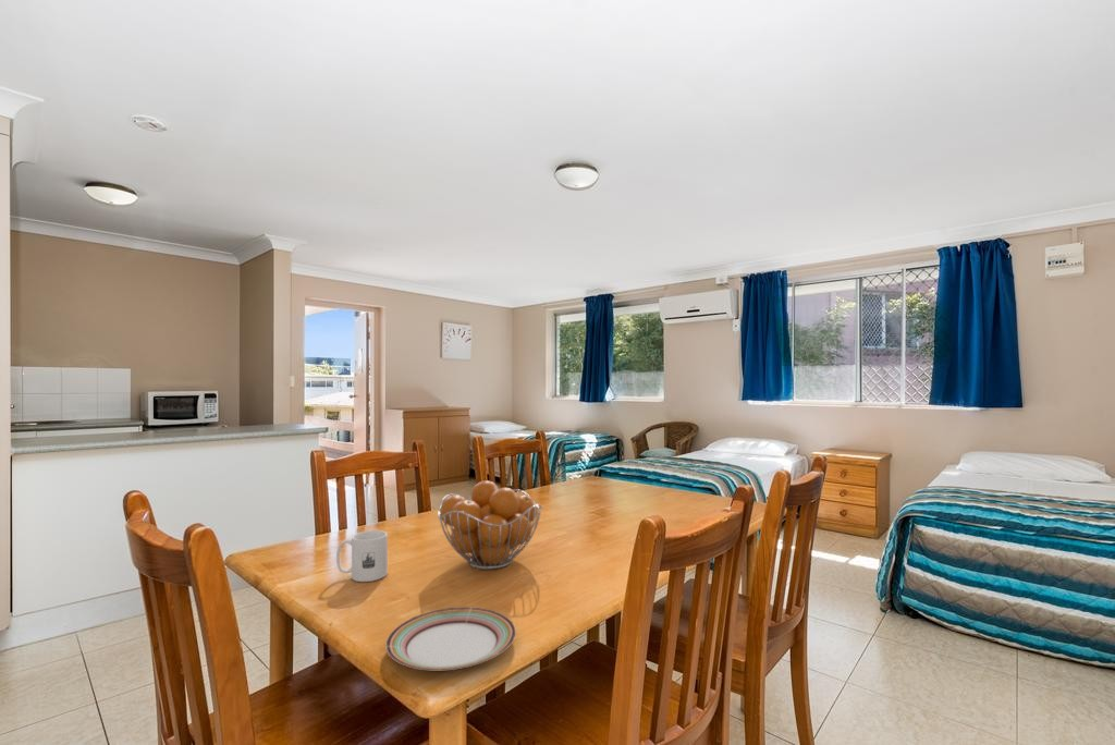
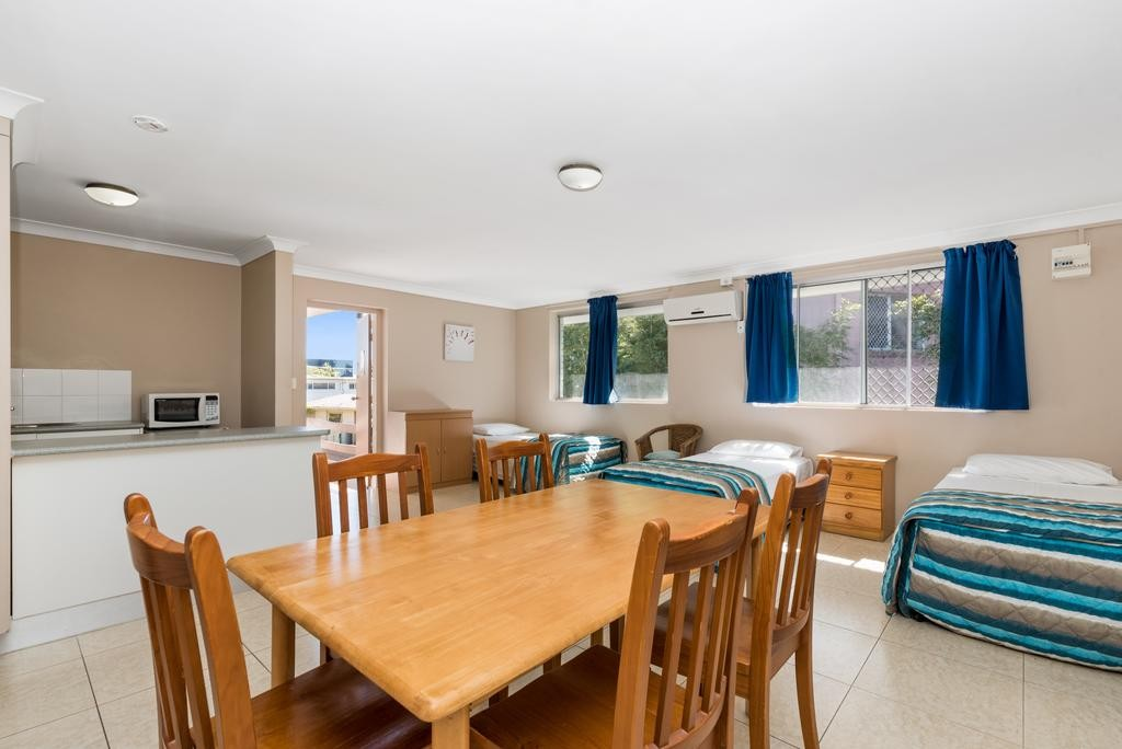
- fruit basket [437,479,543,571]
- plate [384,606,517,671]
- mug [335,529,389,583]
